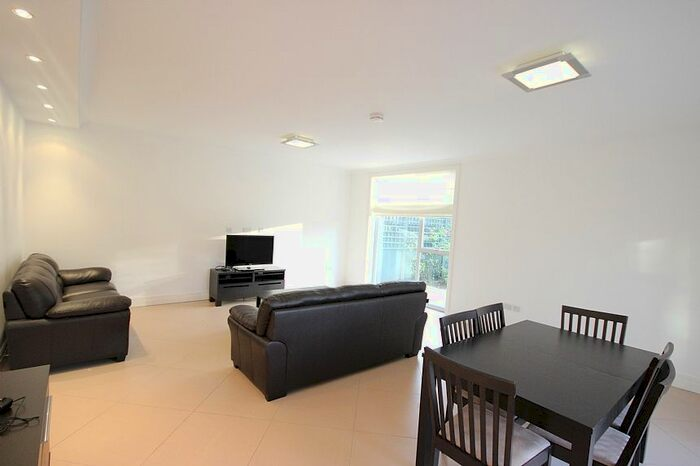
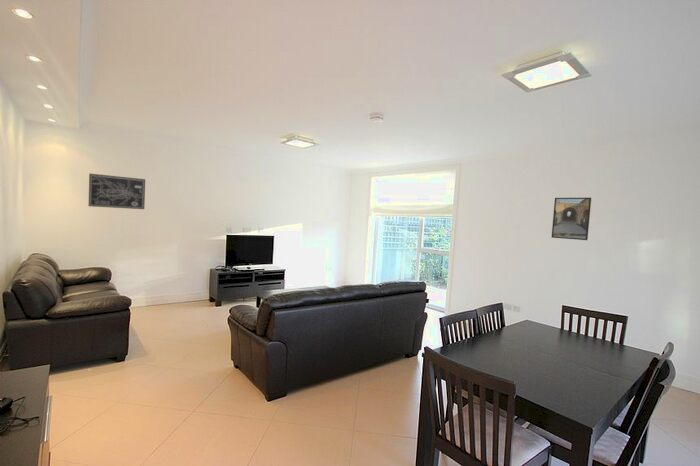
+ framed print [551,197,592,241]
+ wall art [88,173,146,210]
